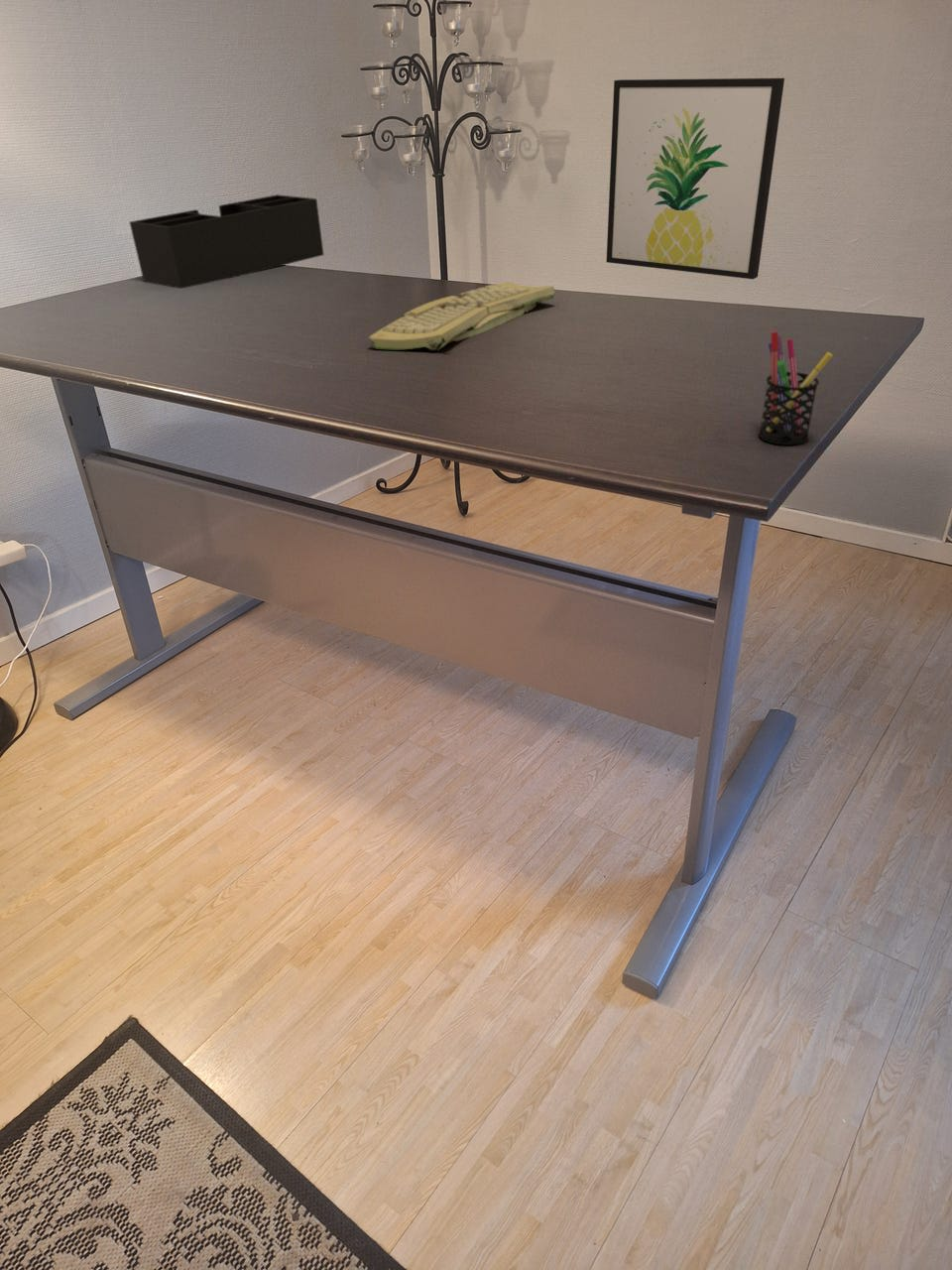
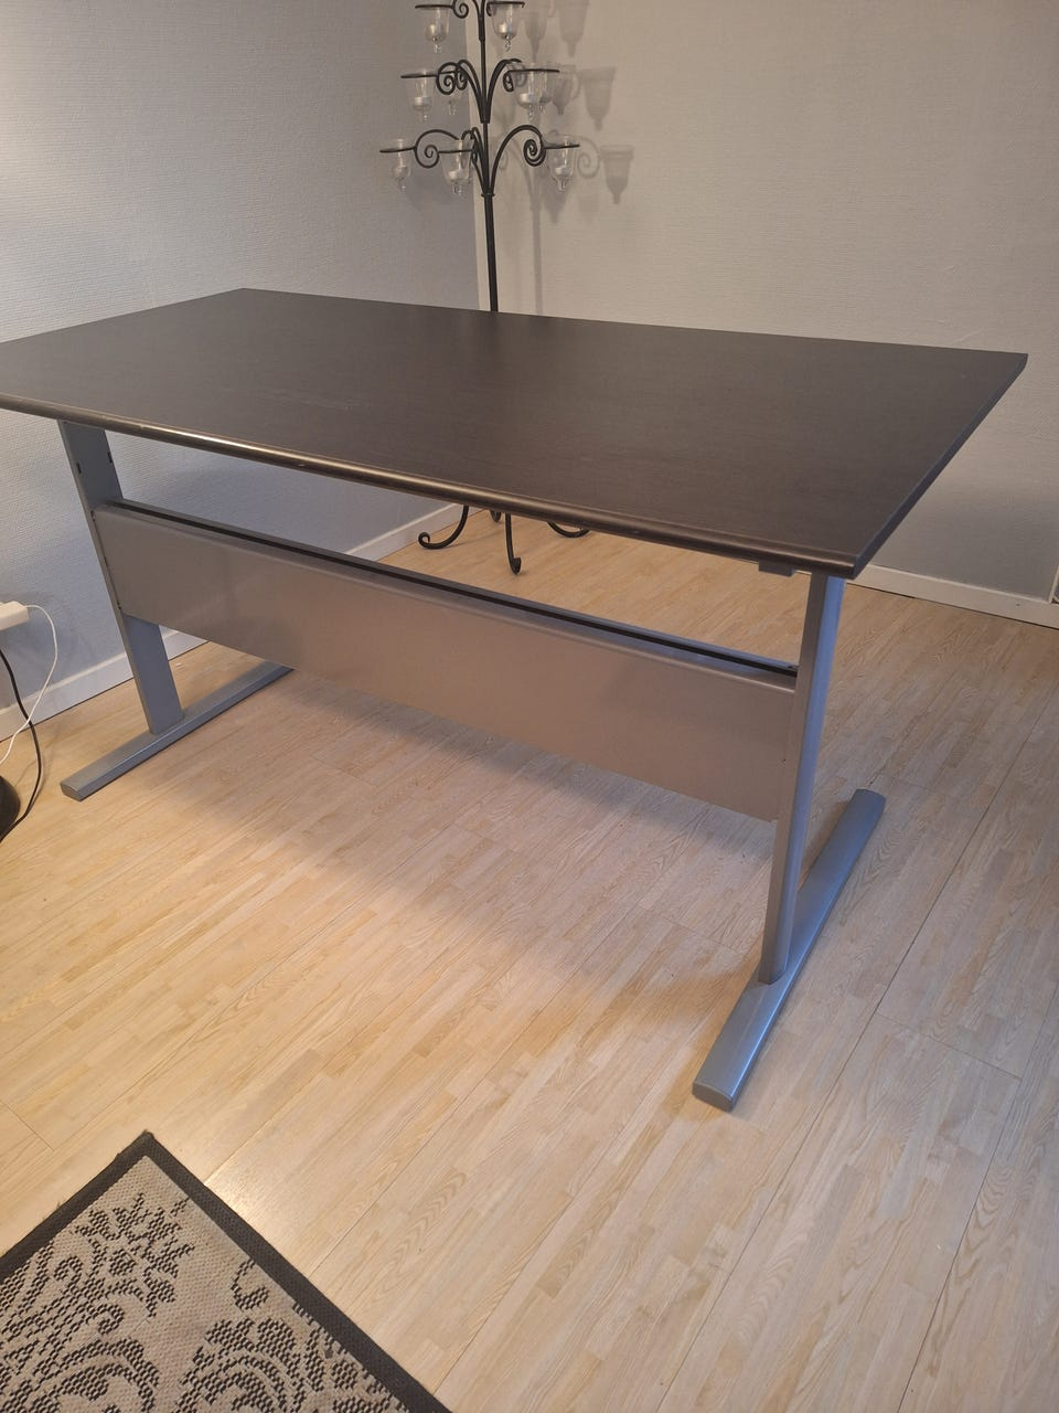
- wall art [606,77,785,280]
- pen holder [758,330,834,446]
- computer keyboard [367,281,556,351]
- desk organizer [129,193,324,290]
